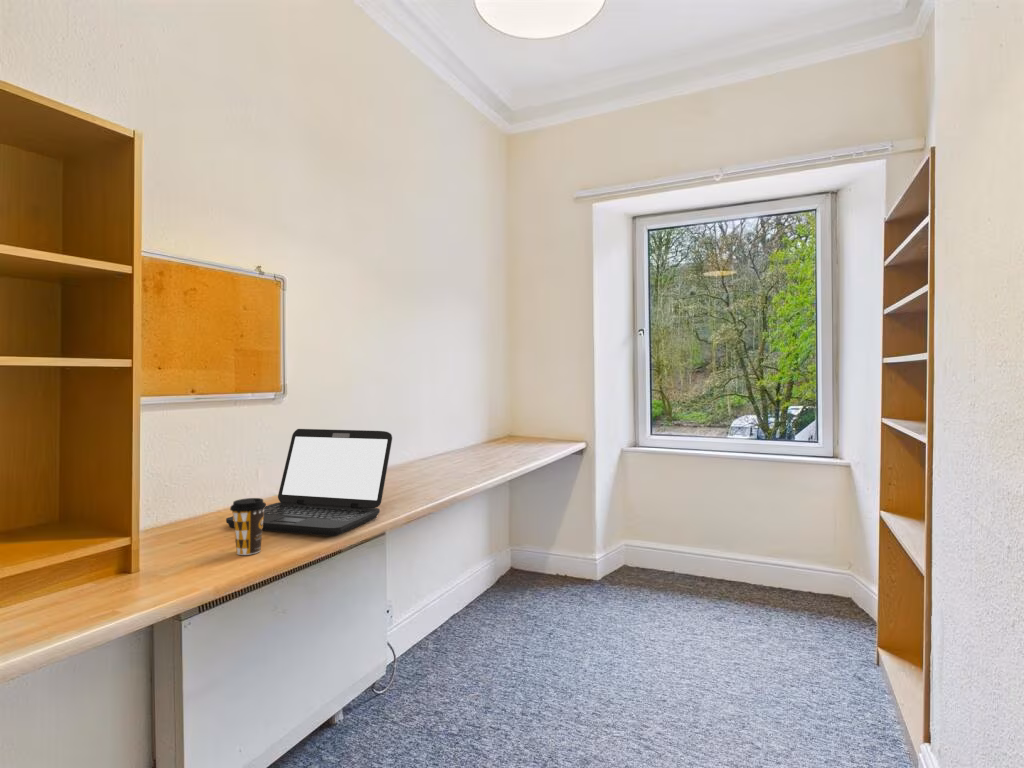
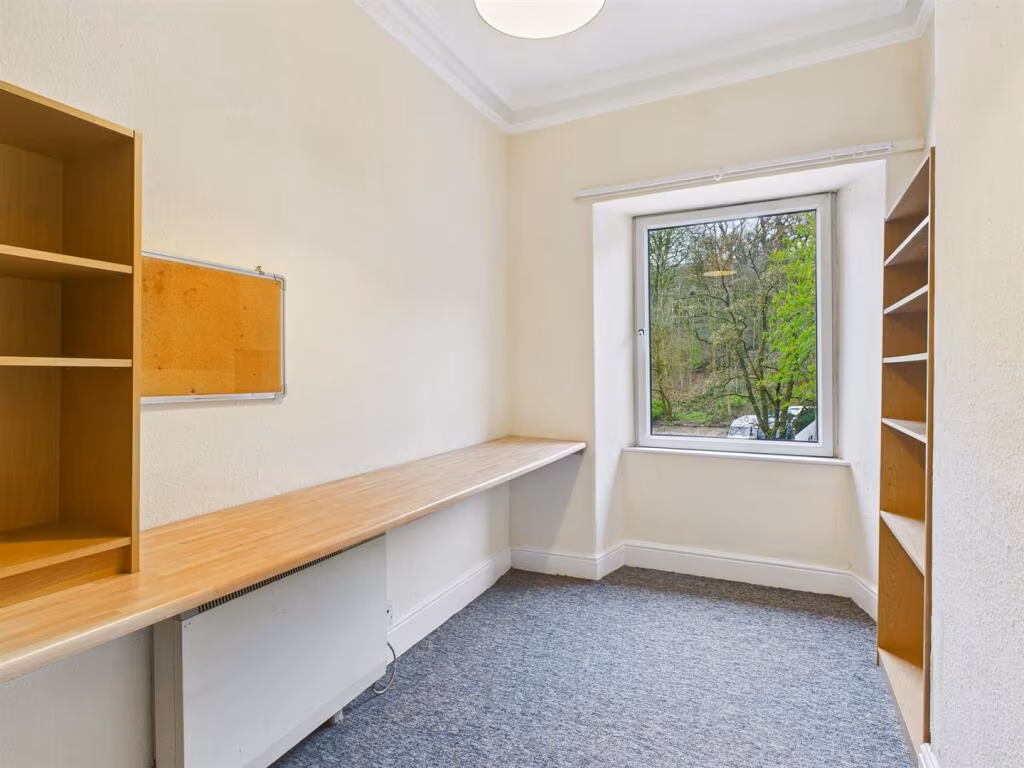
- laptop [225,428,393,537]
- coffee cup [229,497,267,556]
